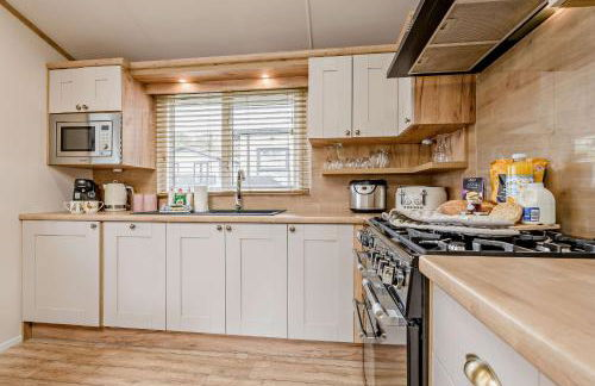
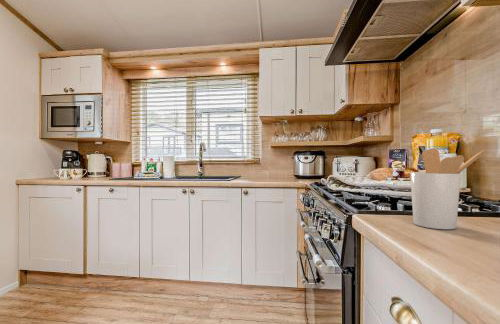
+ utensil holder [409,147,487,230]
